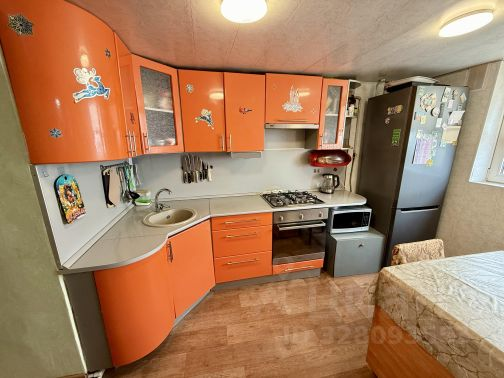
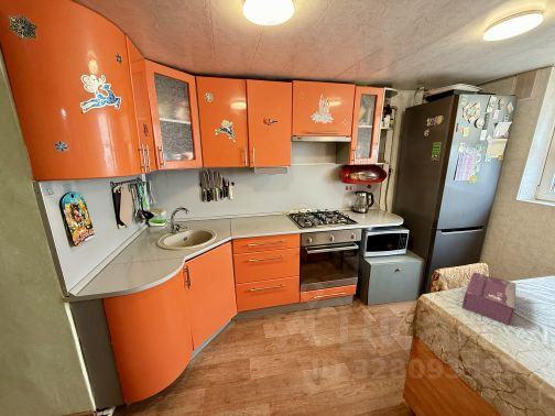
+ tissue box [461,271,516,327]
